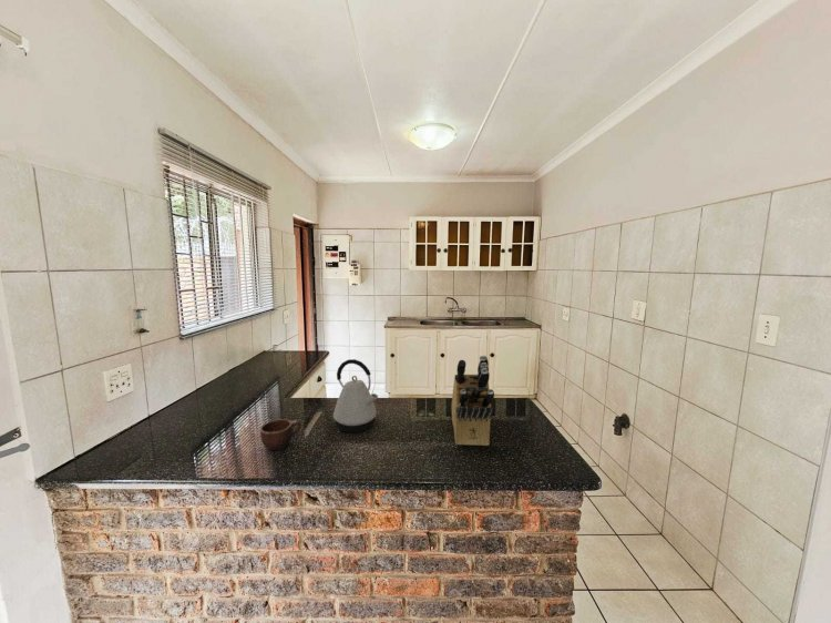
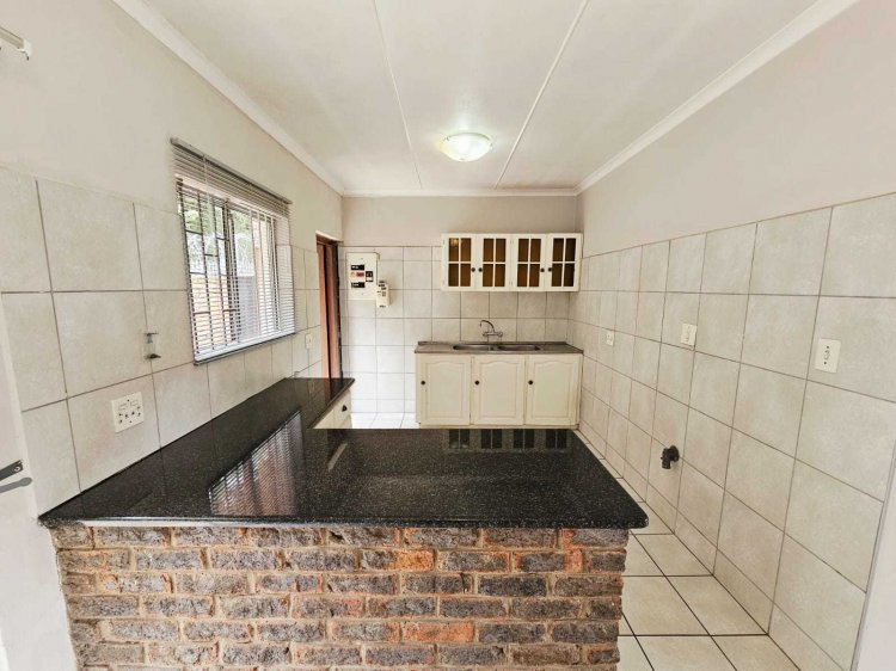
- kettle [332,358,379,433]
- mug [259,418,302,451]
- knife block [451,355,495,447]
